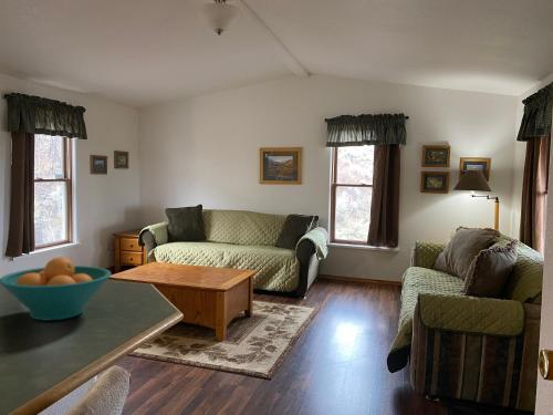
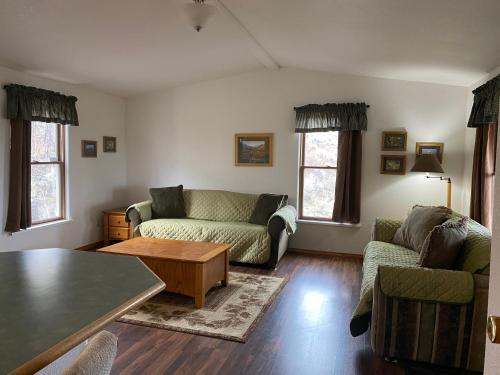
- fruit bowl [0,256,112,322]
